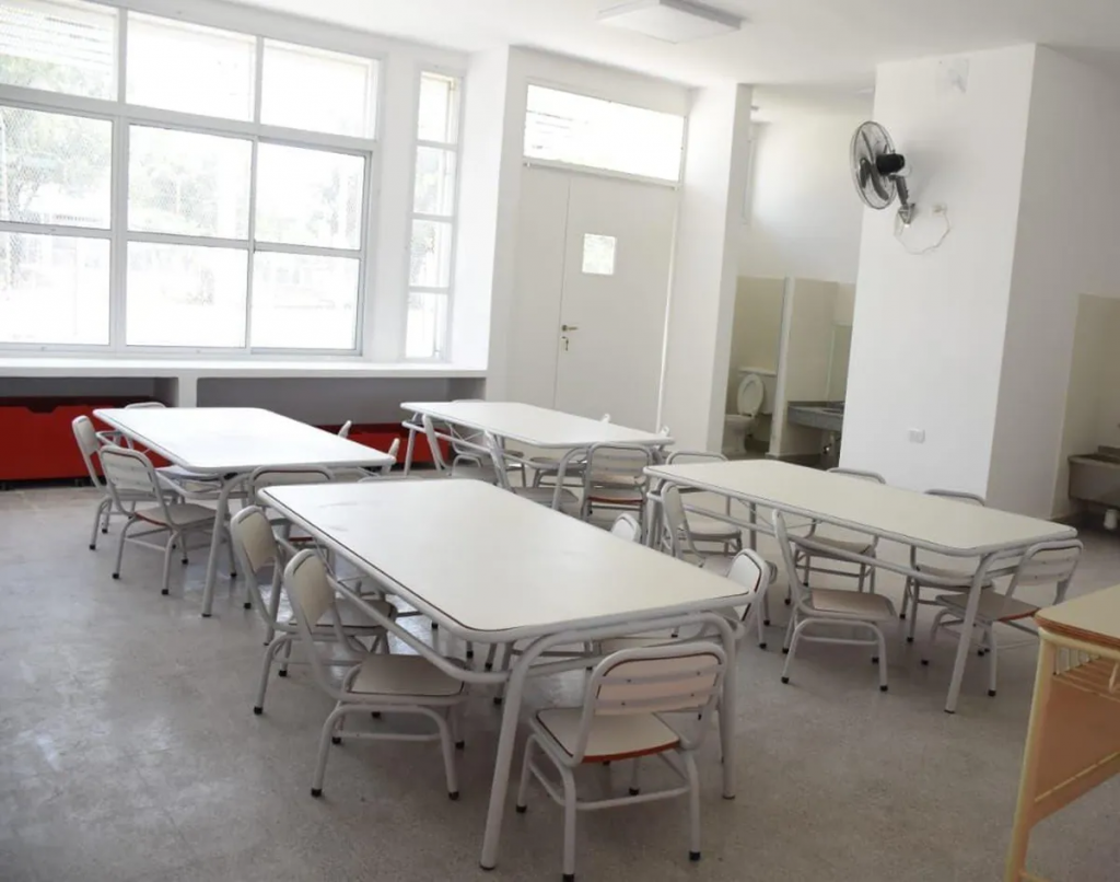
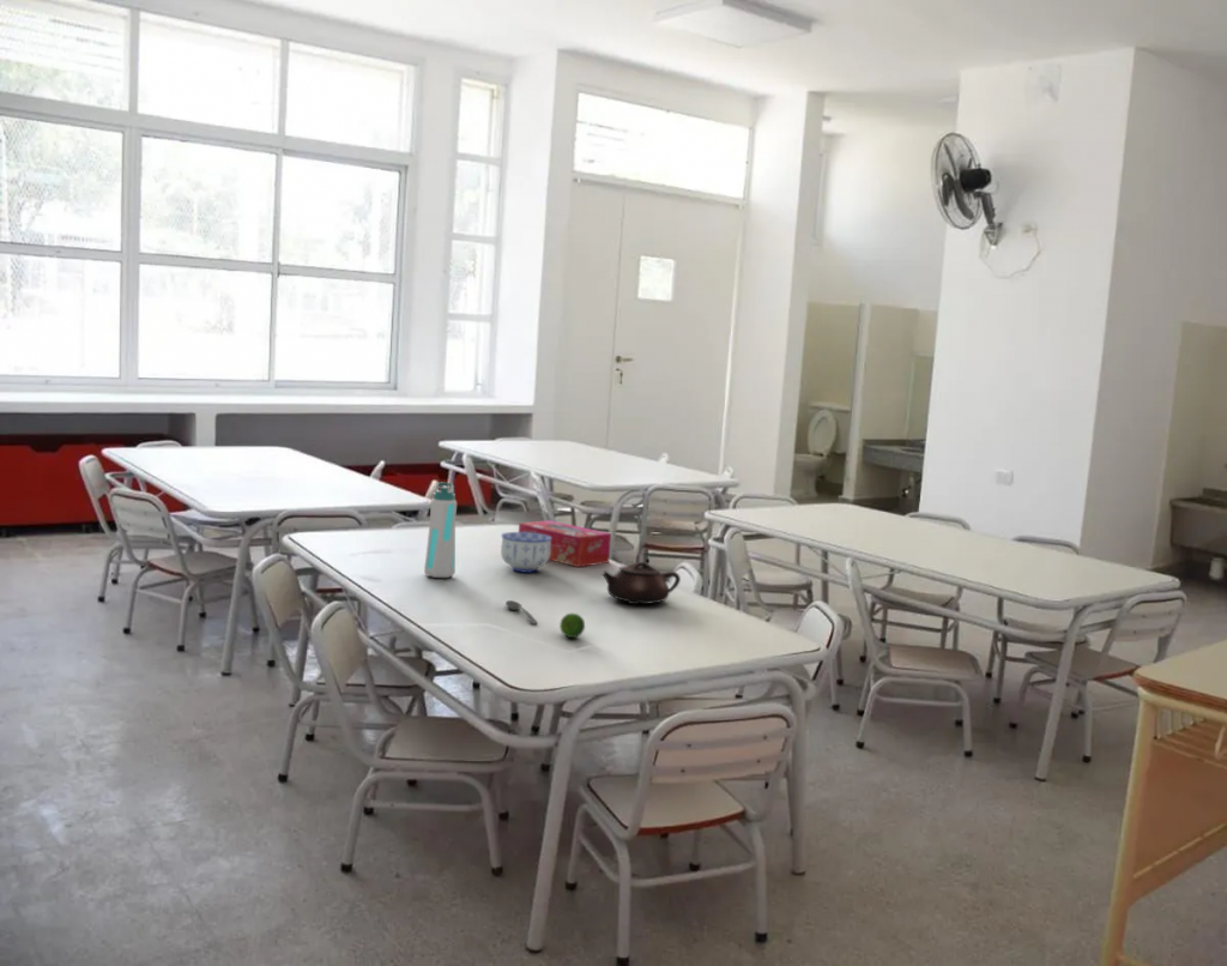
+ teapot [602,561,682,605]
+ fruit [558,612,586,639]
+ water bottle [423,481,458,579]
+ tissue box [518,519,612,568]
+ soupspoon [504,599,538,626]
+ bowl [500,531,551,574]
